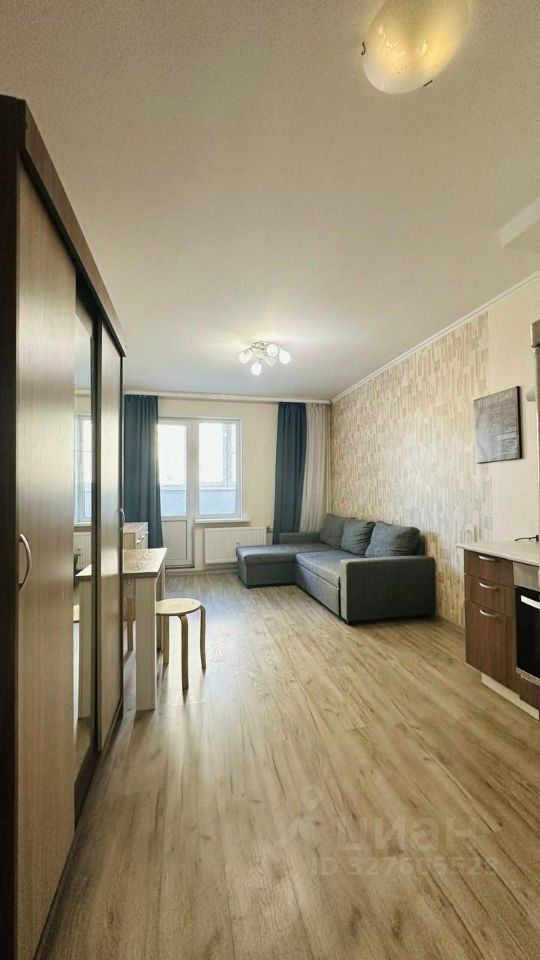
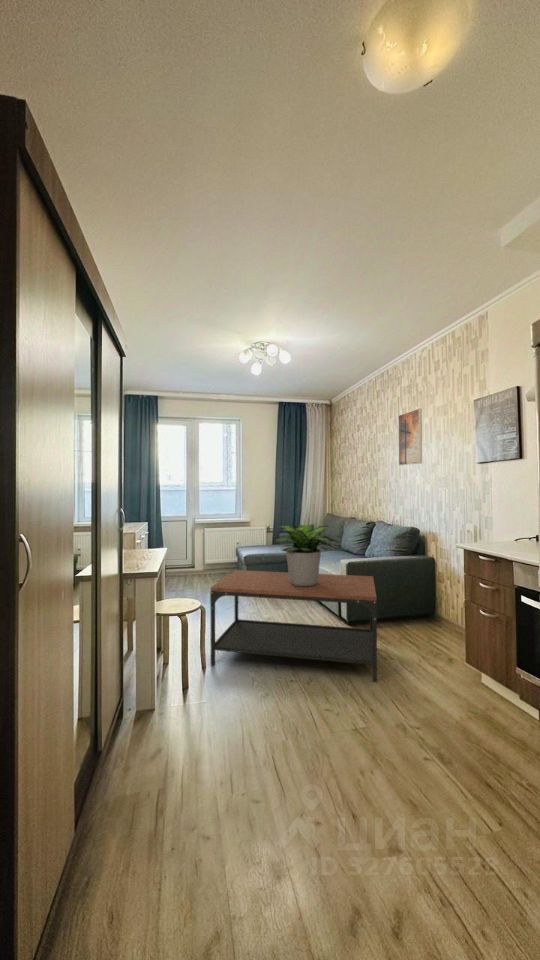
+ coffee table [209,569,378,683]
+ potted plant [272,523,338,587]
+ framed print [397,408,423,466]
